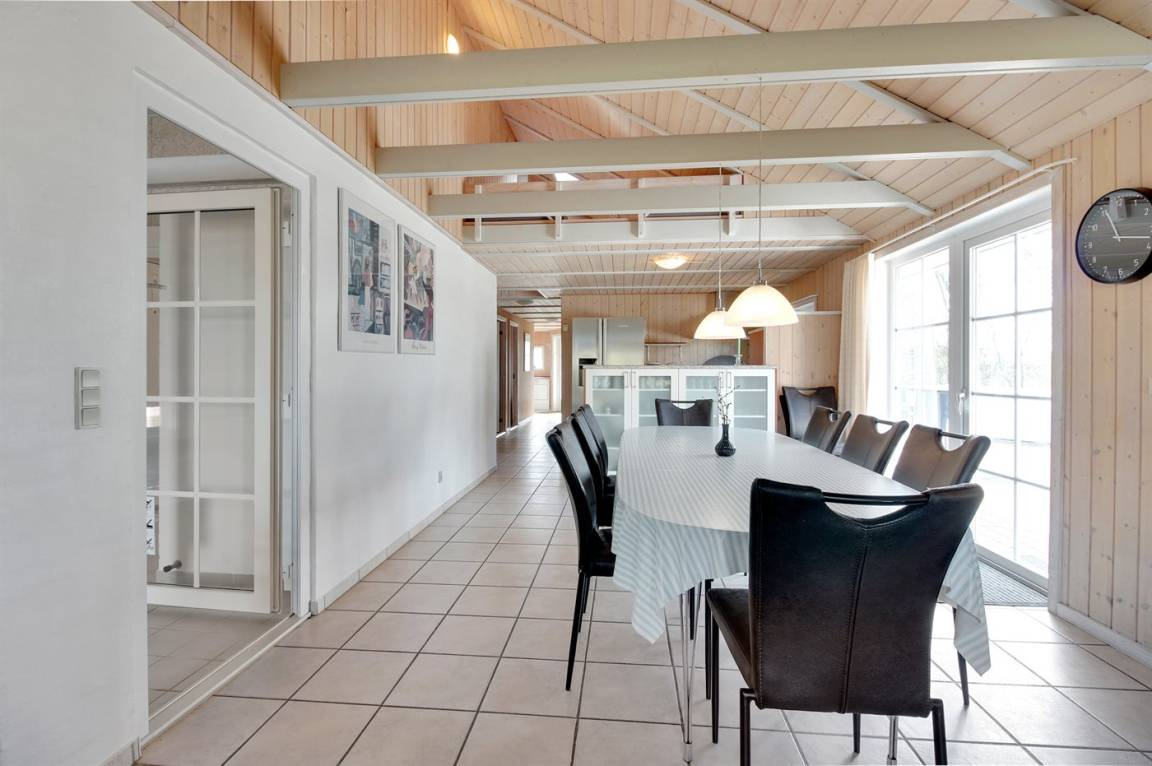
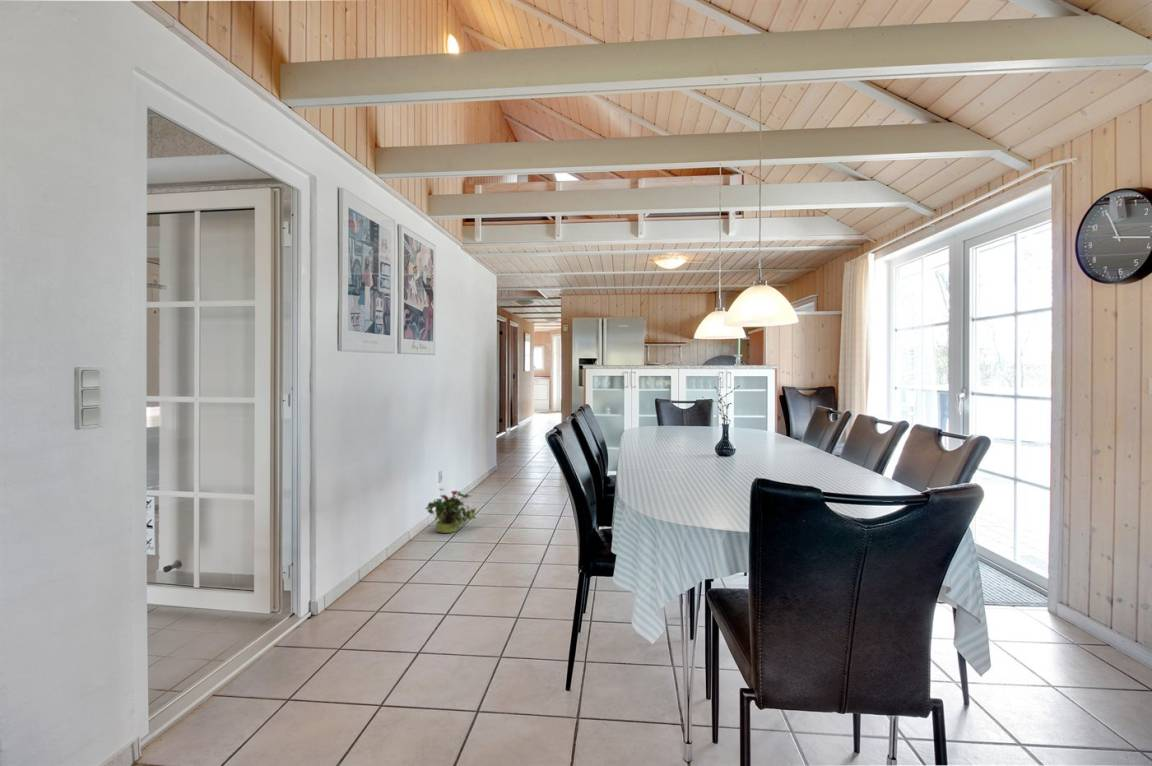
+ potted plant [425,487,477,534]
